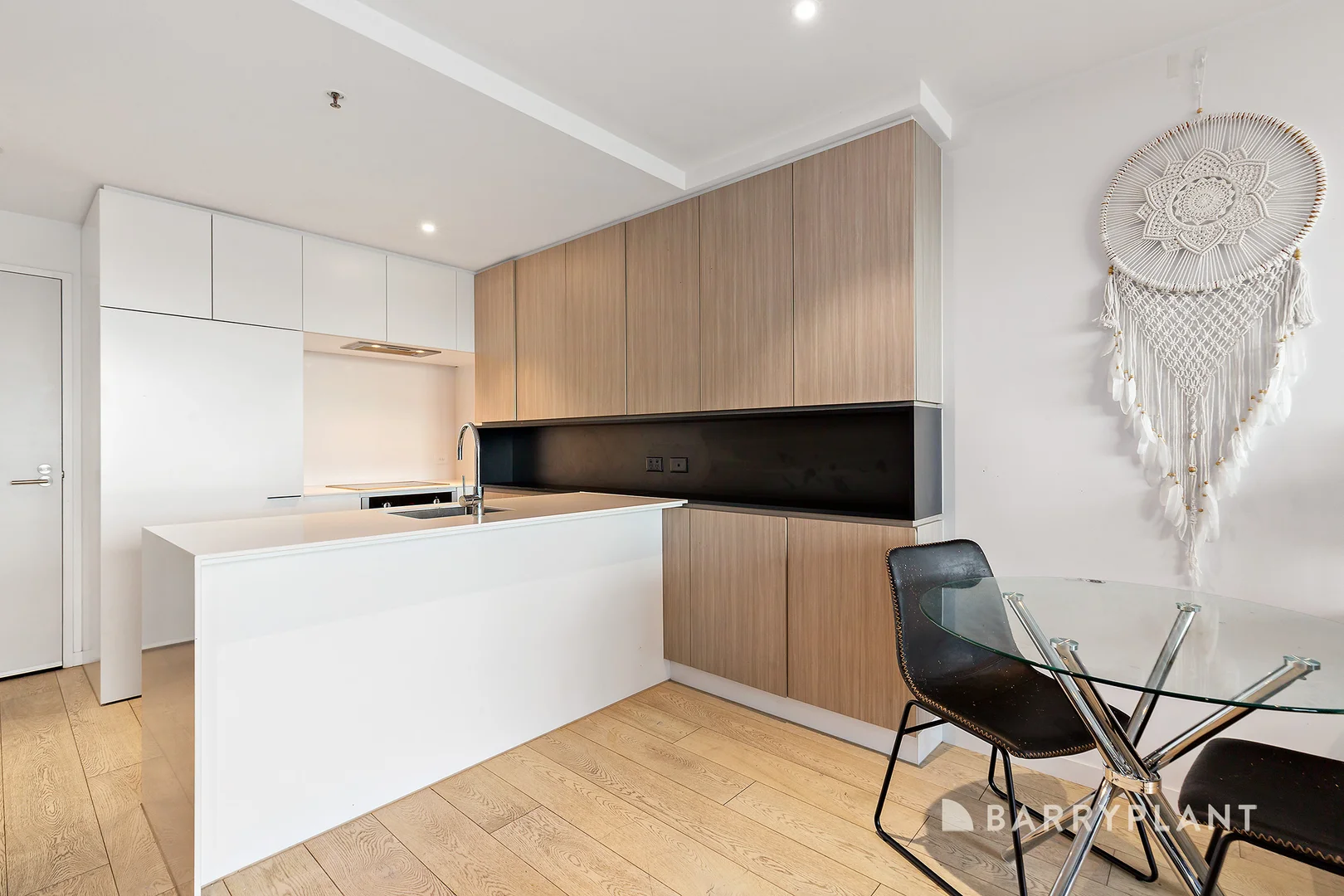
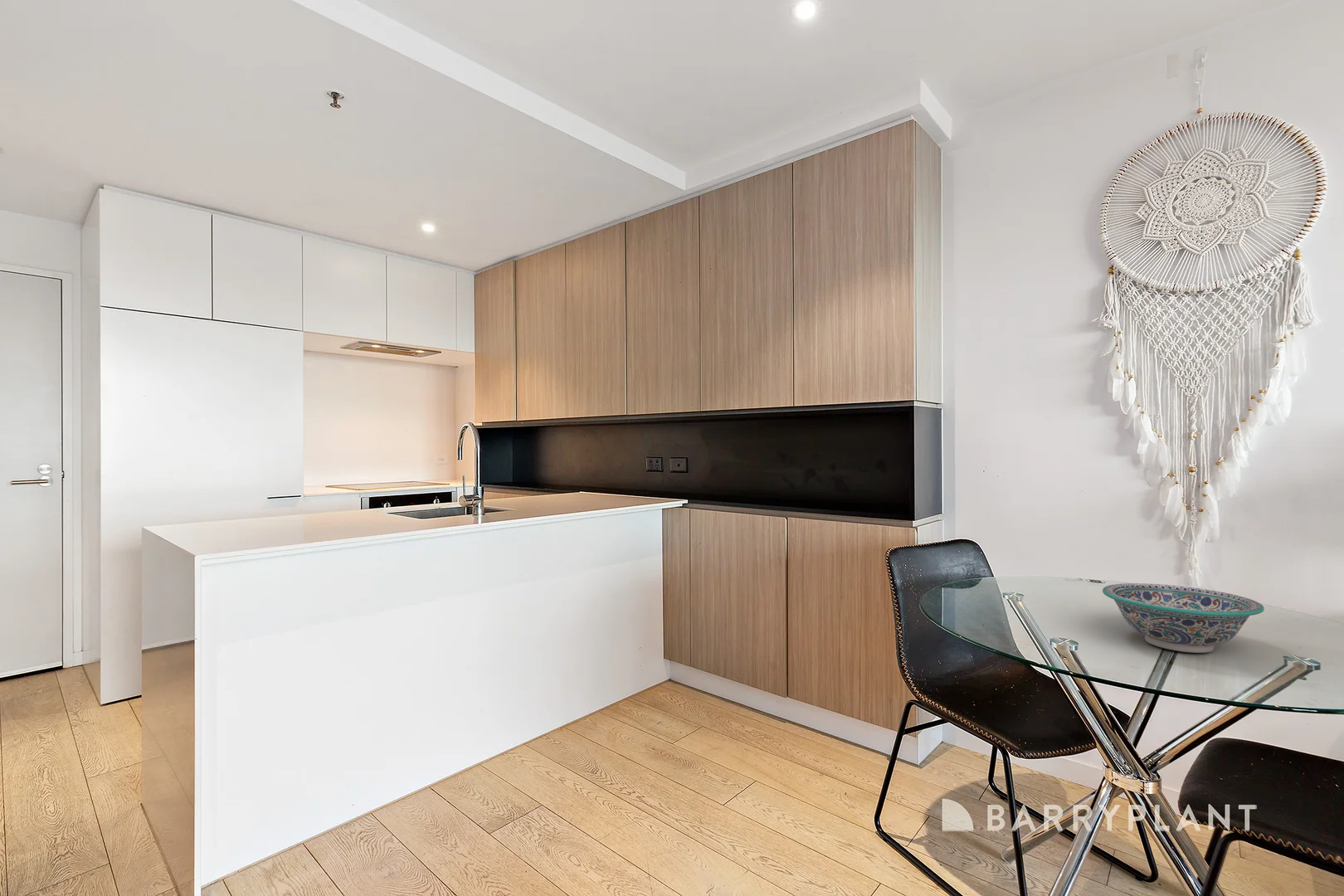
+ decorative bowl [1102,582,1265,654]
